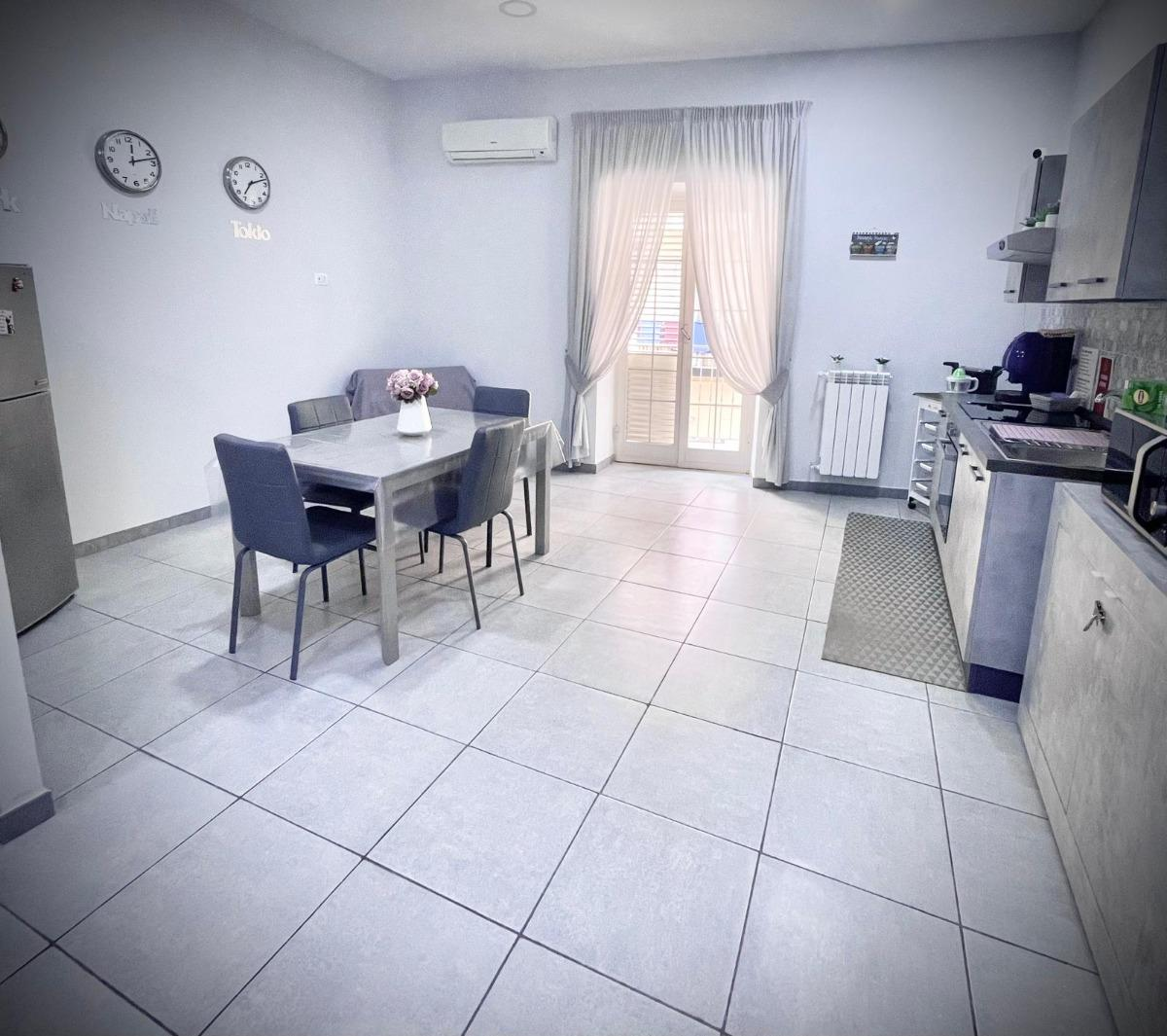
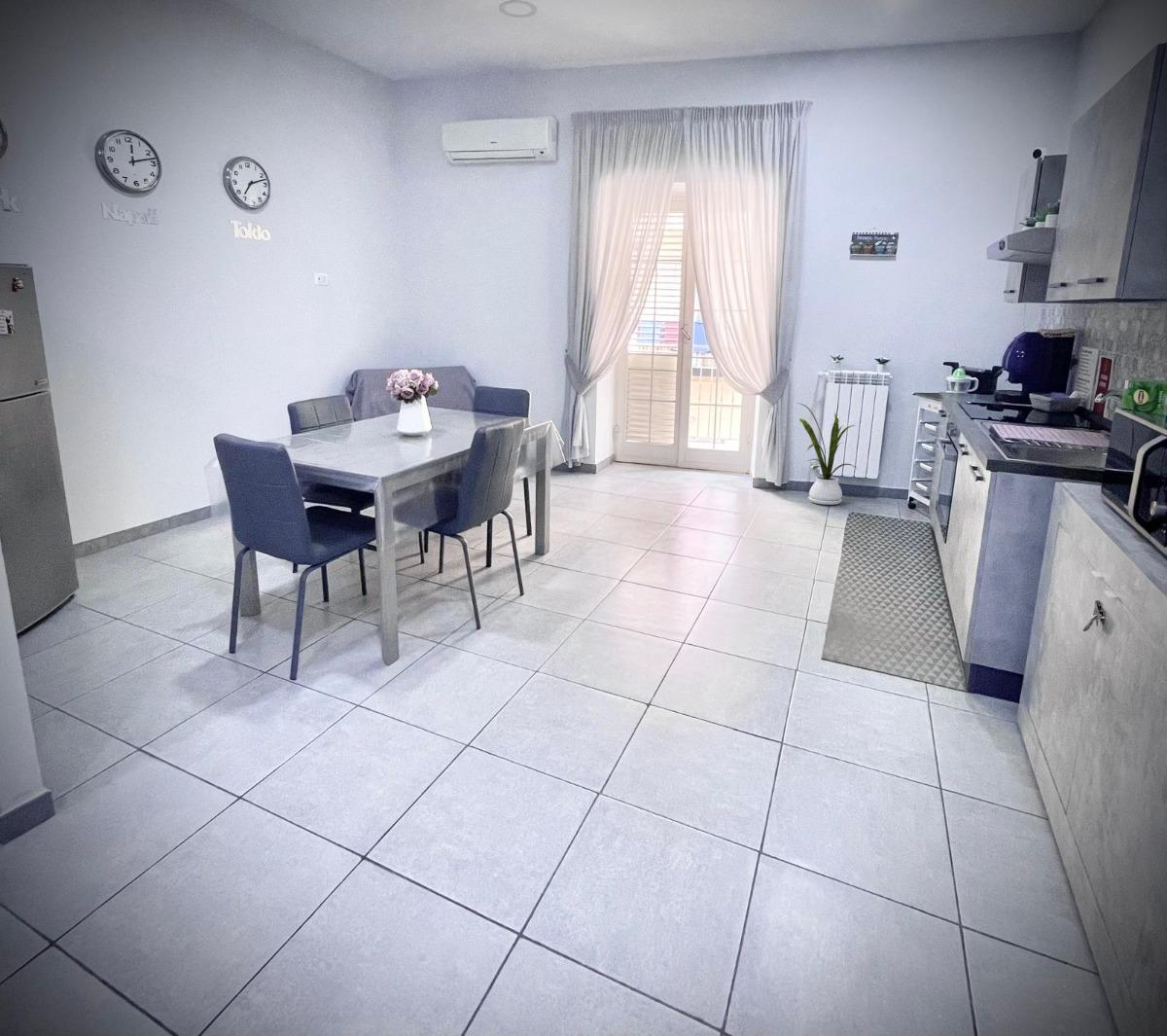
+ house plant [796,402,858,506]
